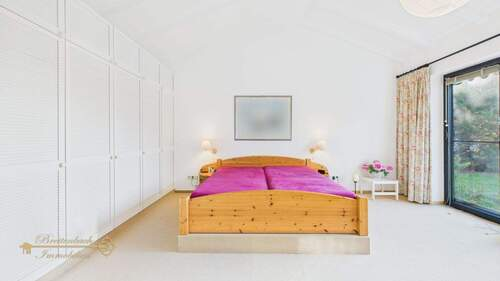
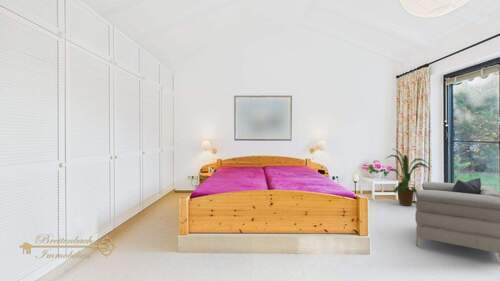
+ armchair [414,177,500,265]
+ house plant [384,148,431,207]
